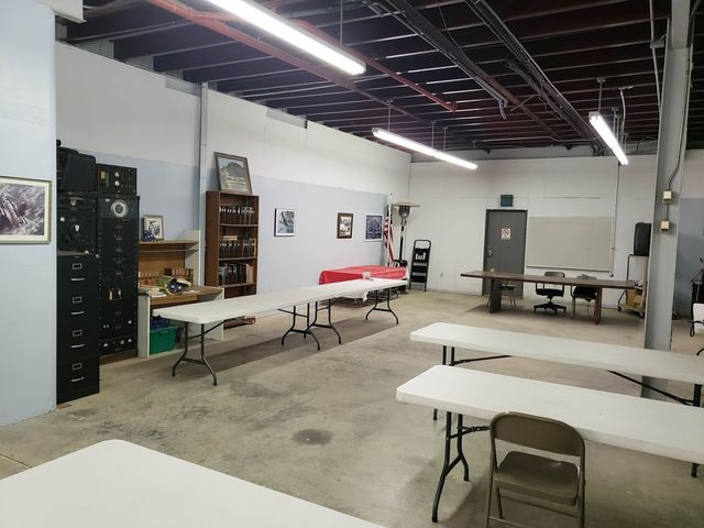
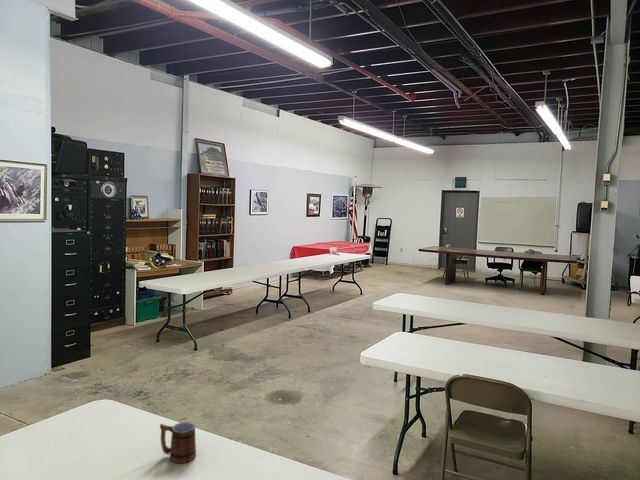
+ mug [159,421,197,464]
